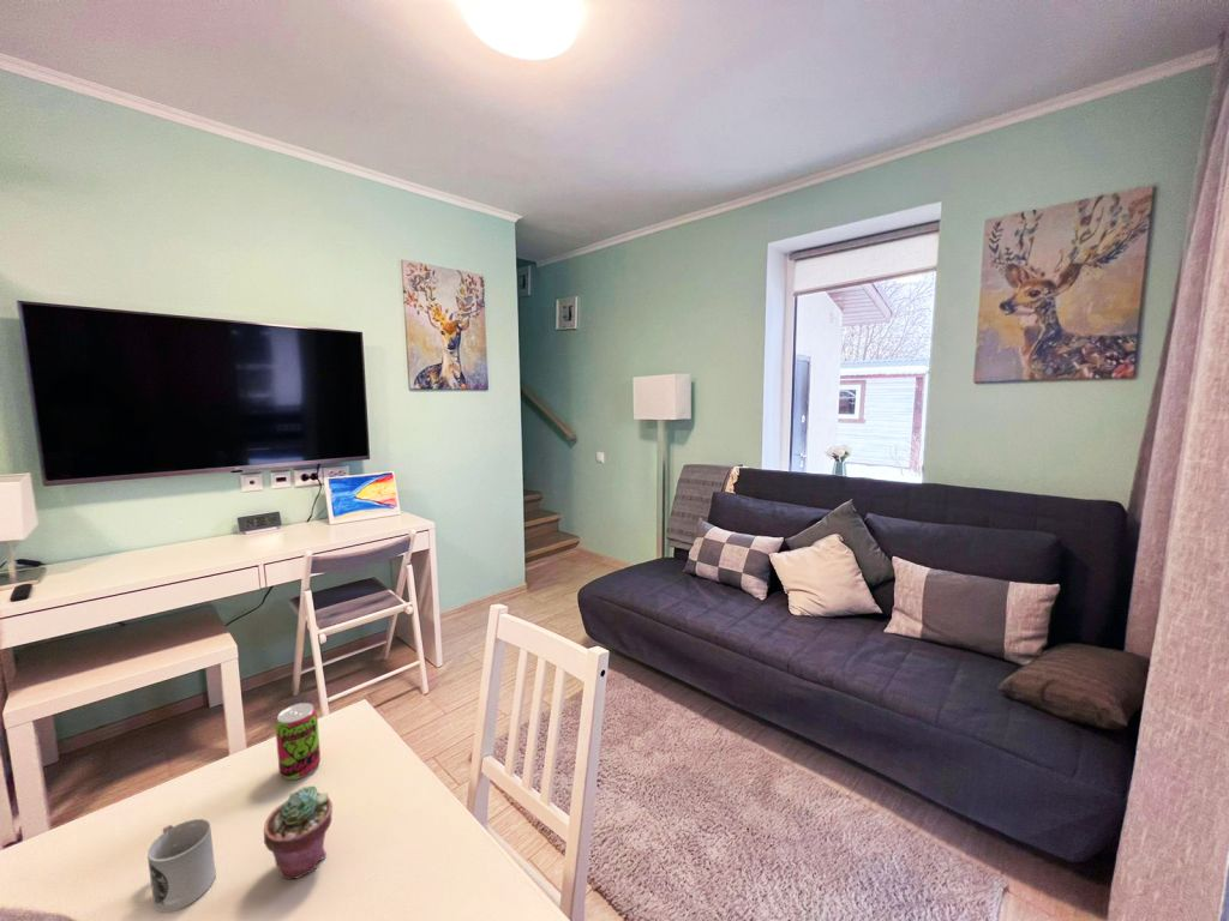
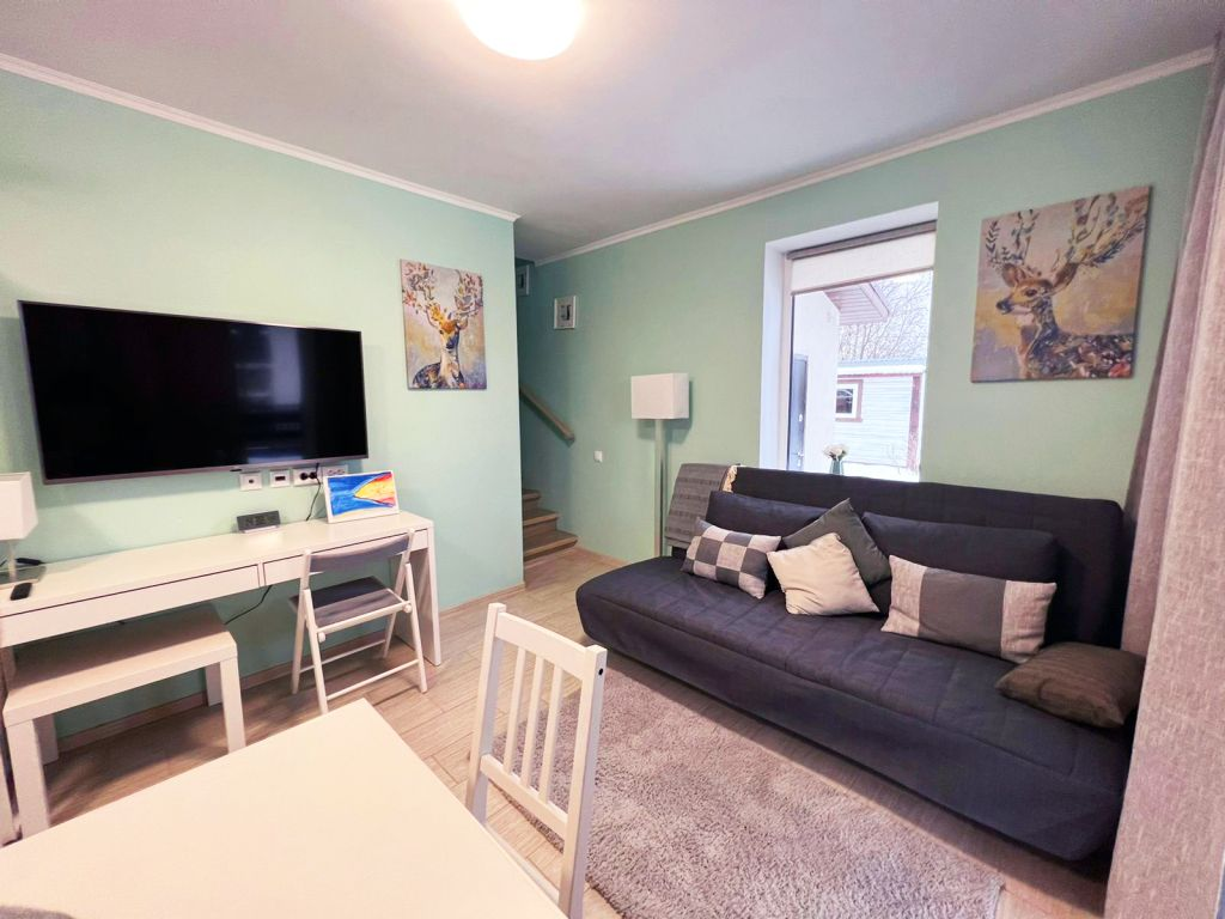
- cup [146,818,217,914]
- beverage can [274,702,322,781]
- potted succulent [263,784,334,880]
